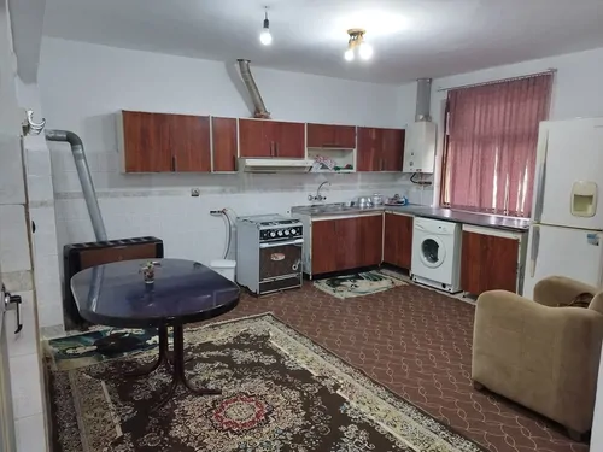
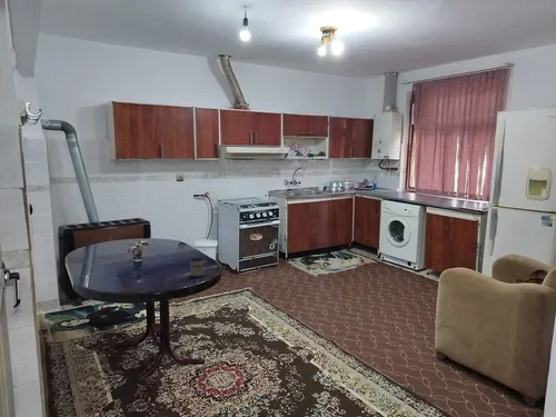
+ mug [189,257,209,278]
